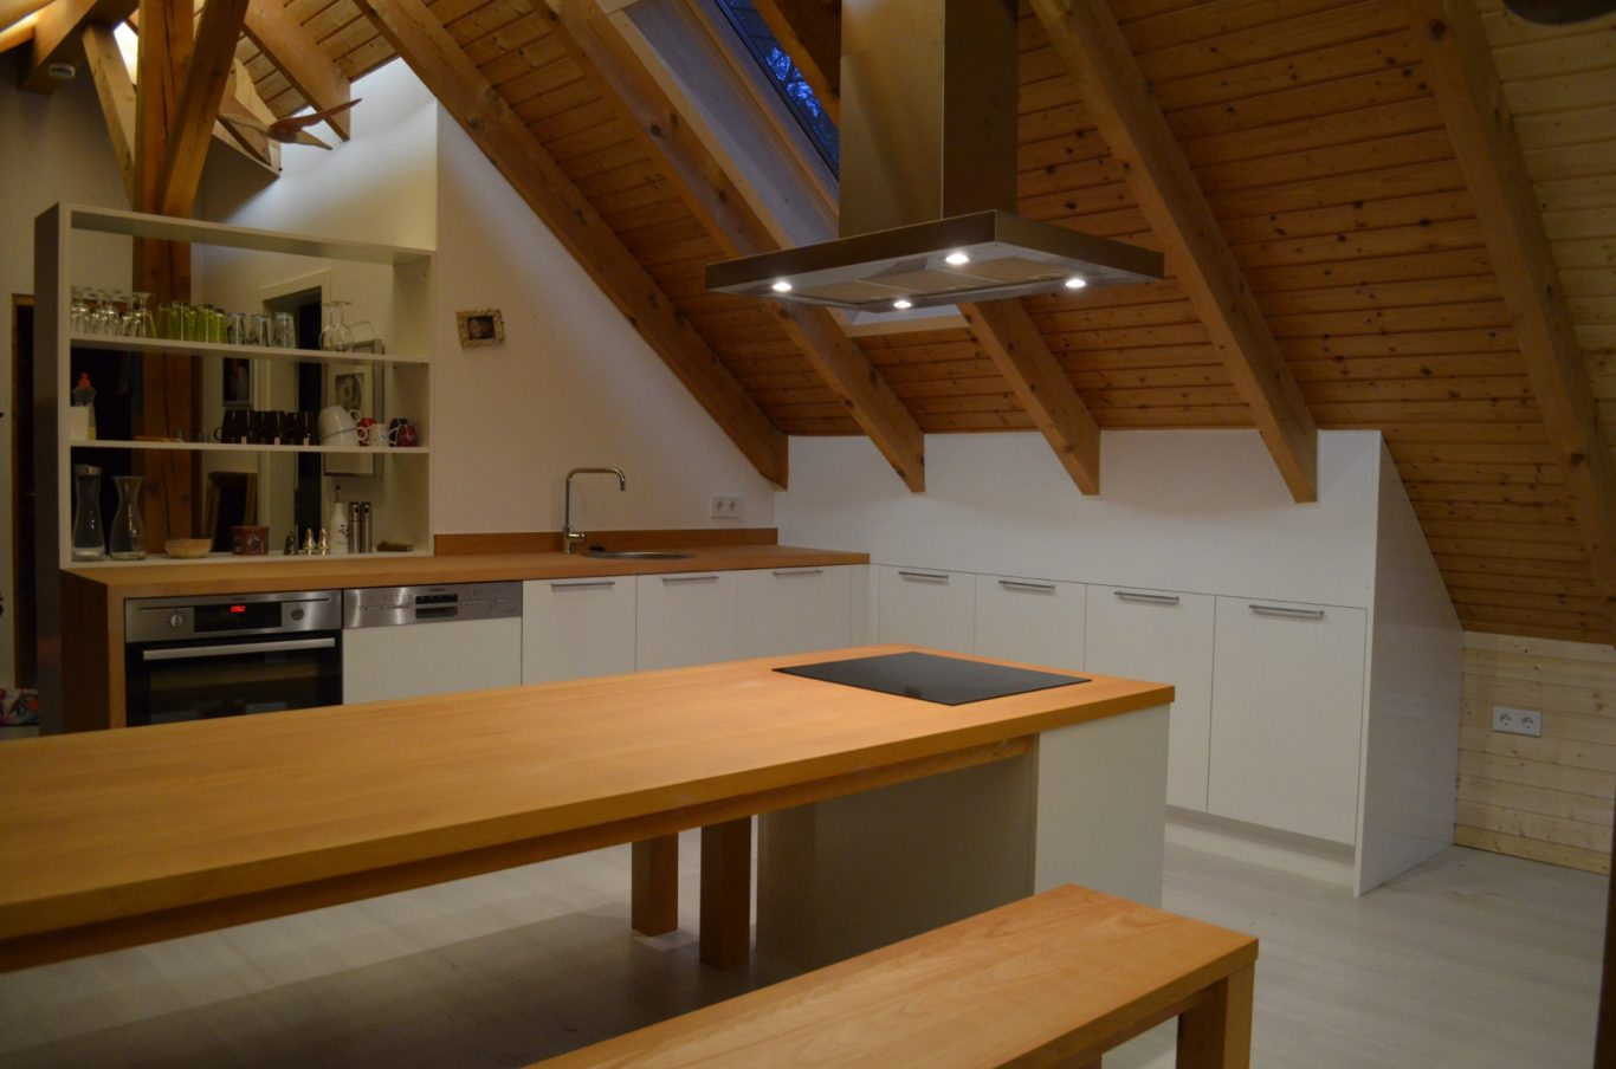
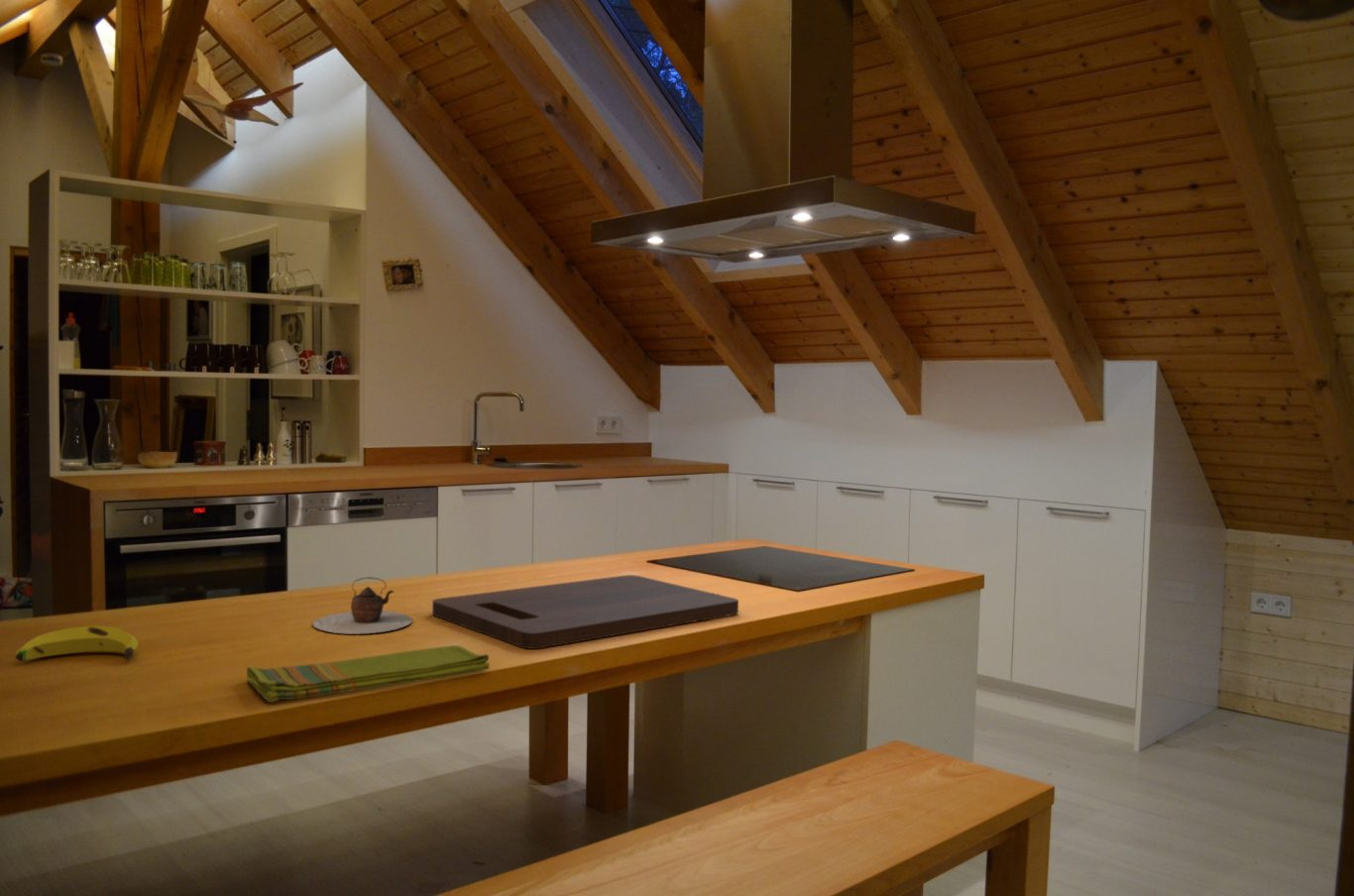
+ cutting board [431,574,739,650]
+ dish towel [246,644,491,704]
+ banana [15,625,139,662]
+ teapot [312,576,413,635]
